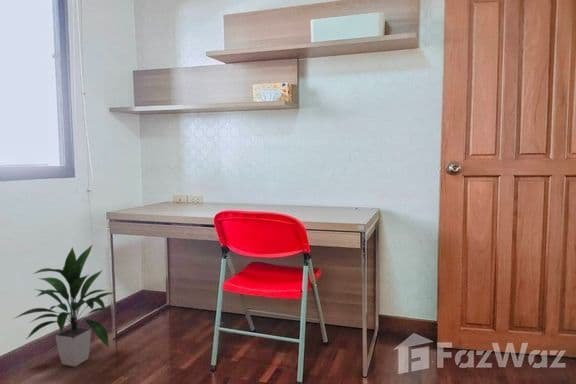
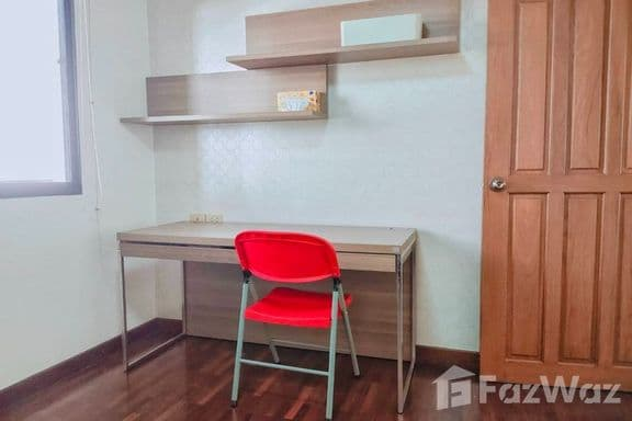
- indoor plant [12,243,117,367]
